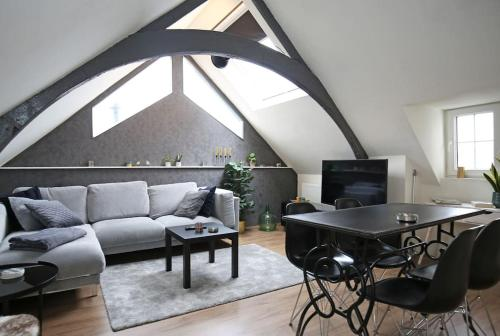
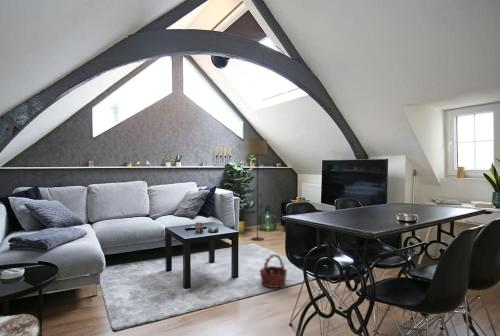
+ floor lamp [247,138,268,242]
+ basket [258,253,288,289]
